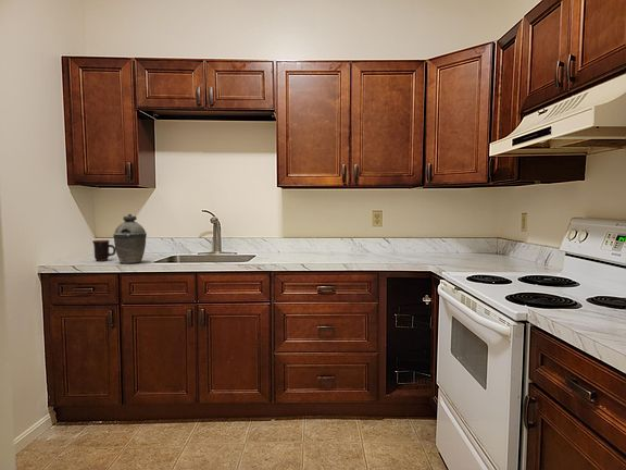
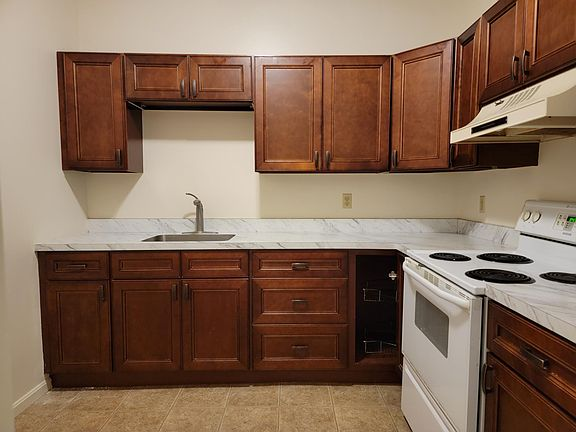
- kettle [112,213,148,264]
- mug [91,239,116,262]
